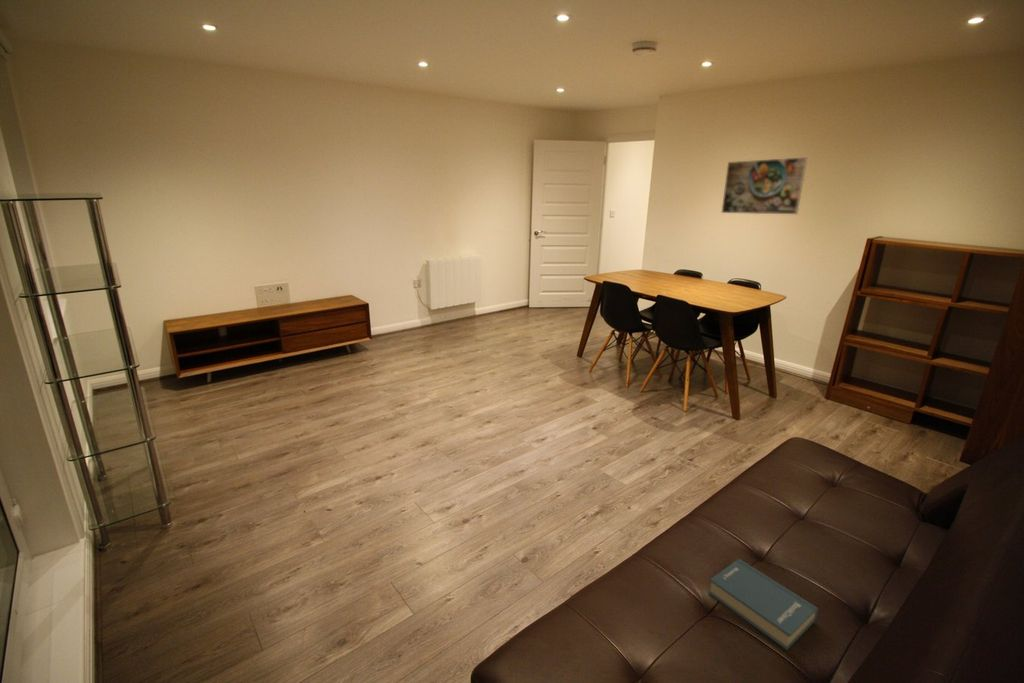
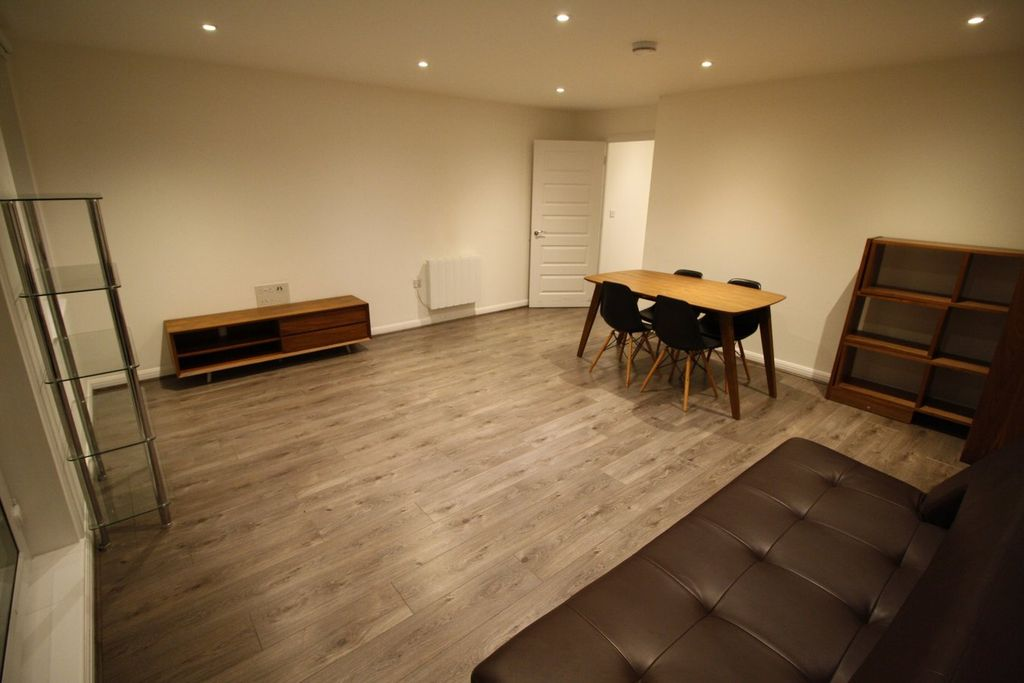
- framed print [721,156,808,215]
- book [707,558,819,651]
